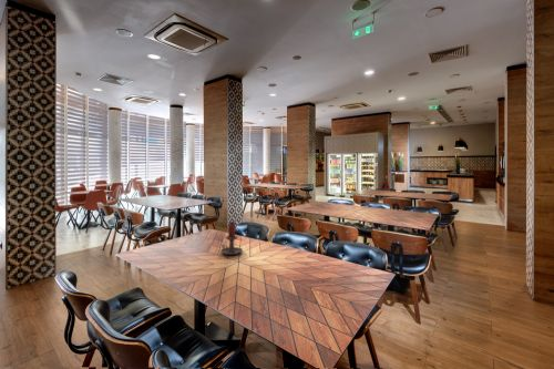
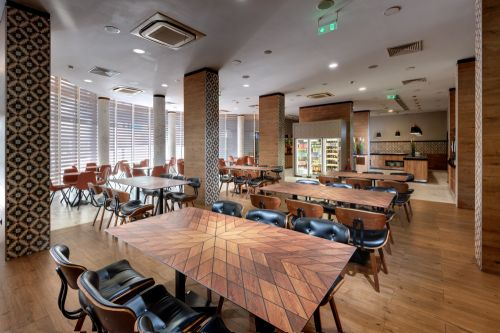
- candle holder [219,221,244,256]
